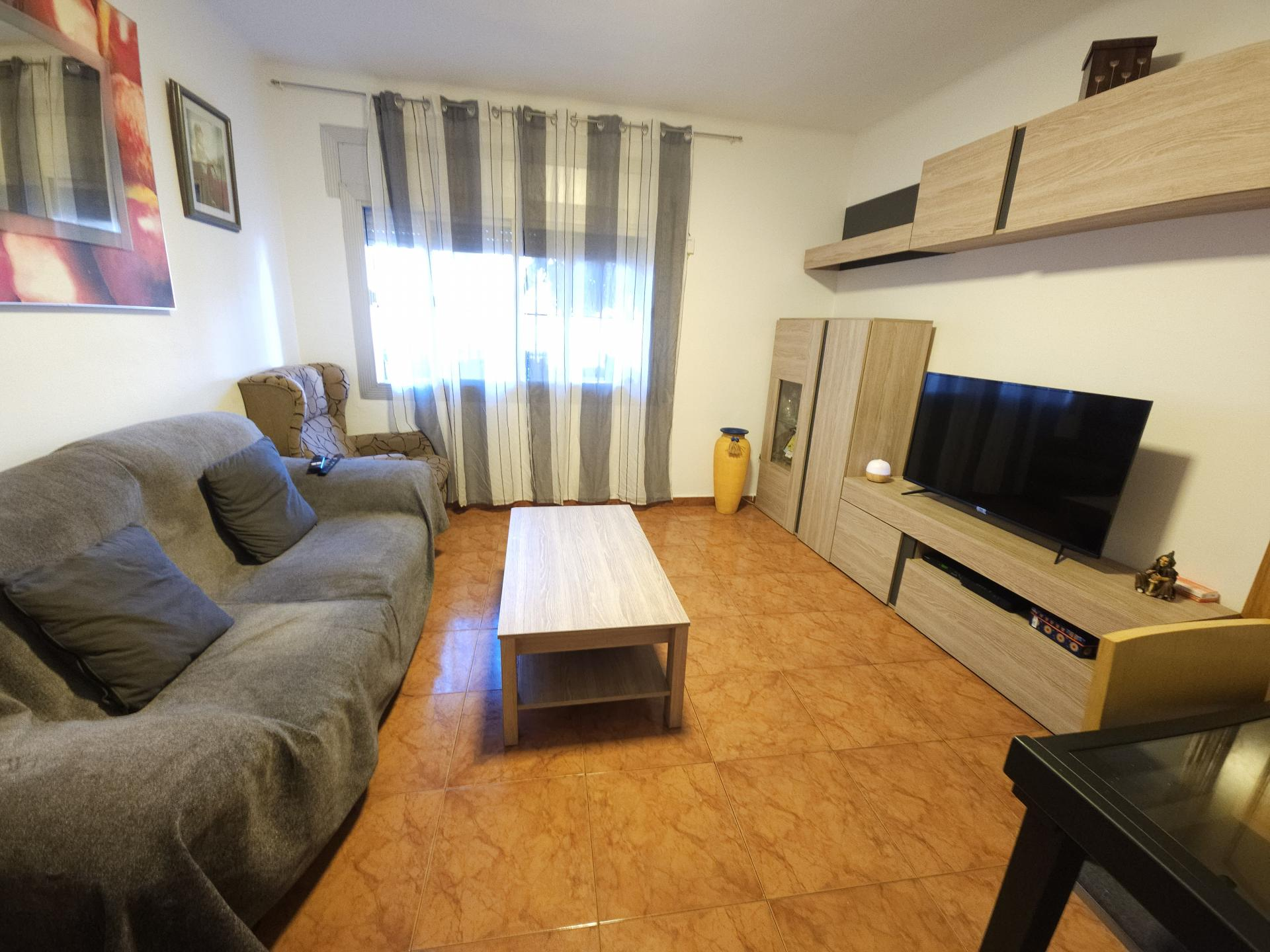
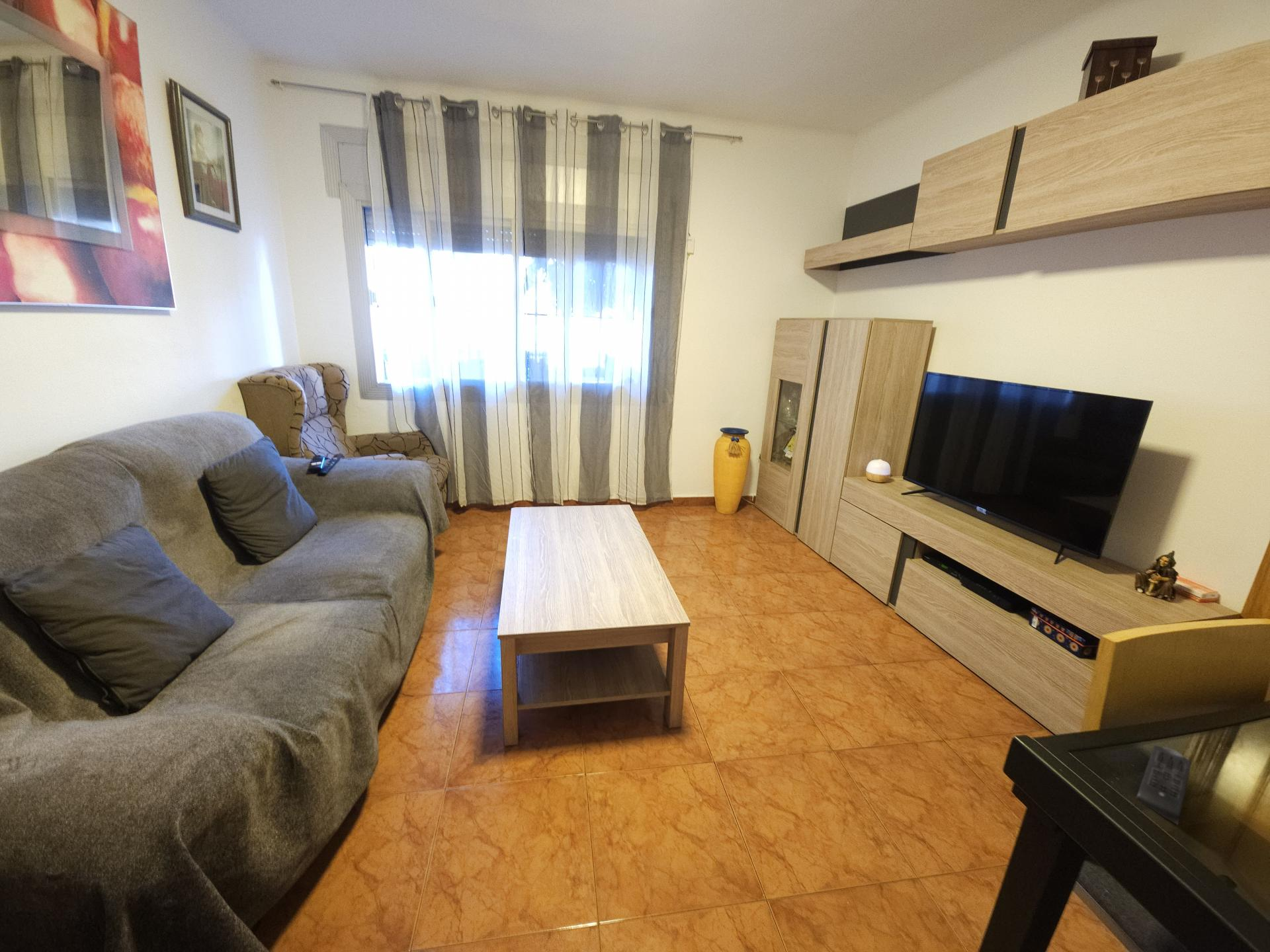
+ remote control [1136,744,1192,826]
